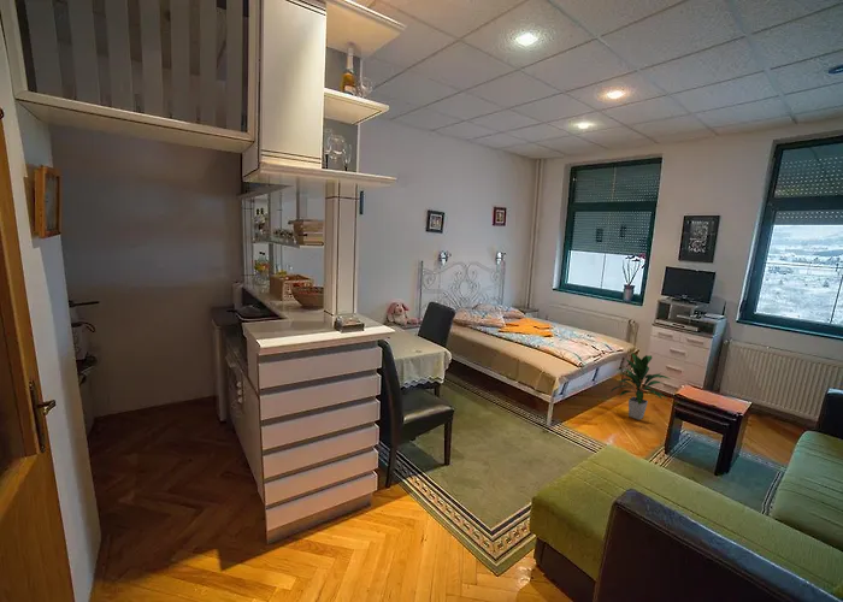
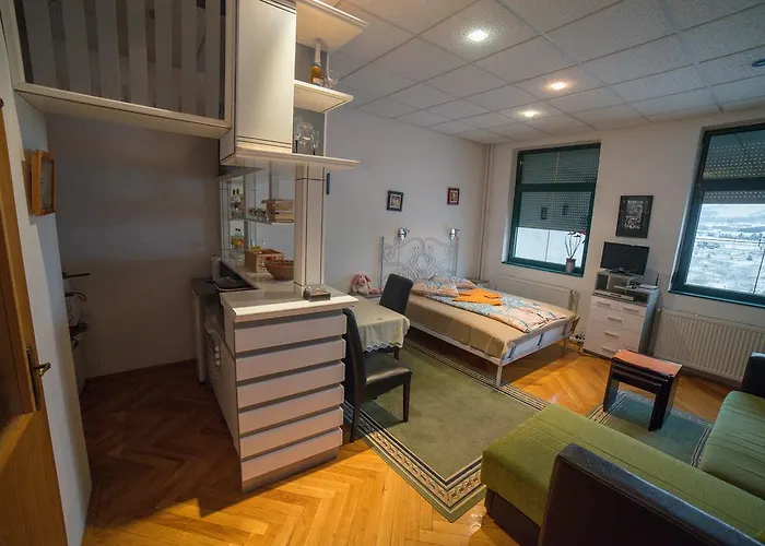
- indoor plant [609,352,672,421]
